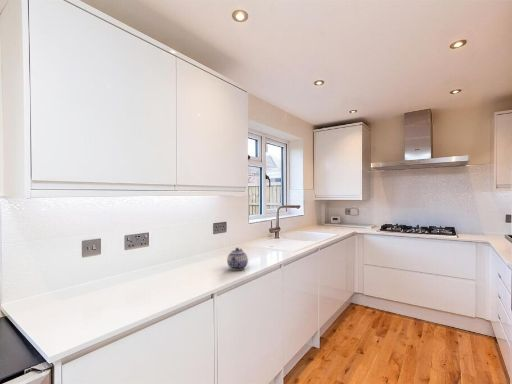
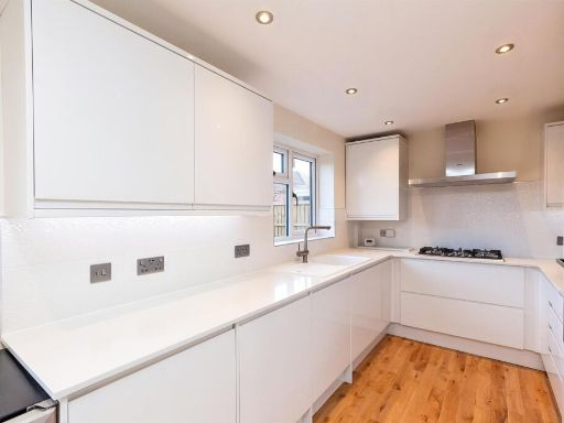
- teapot [226,247,249,271]
